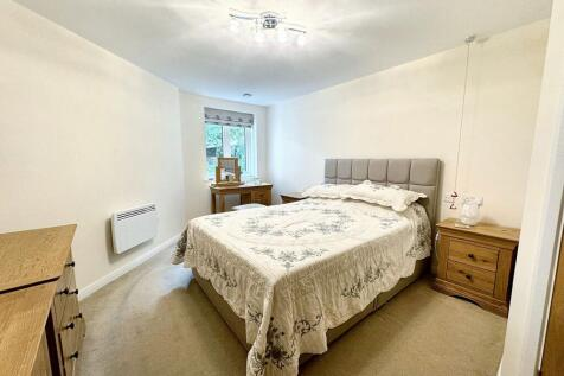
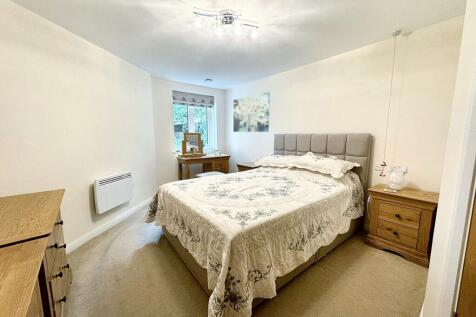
+ wall art [232,91,271,133]
